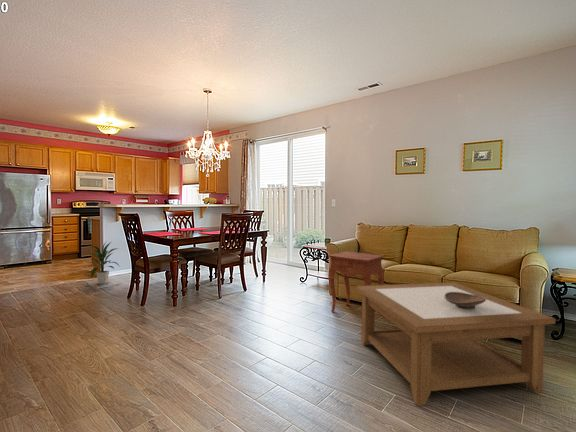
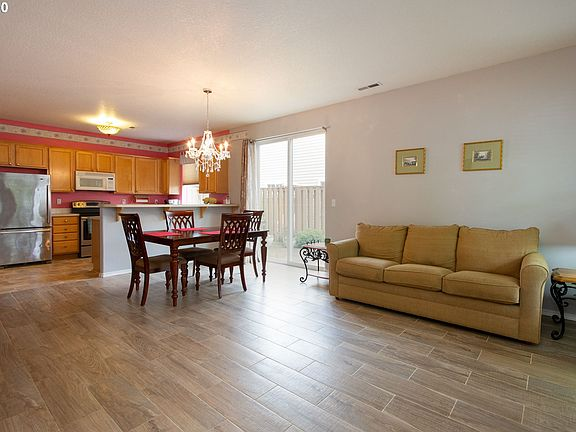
- side table [327,250,386,314]
- indoor plant [84,240,122,285]
- decorative bowl [445,292,486,309]
- coffee table [355,281,557,407]
